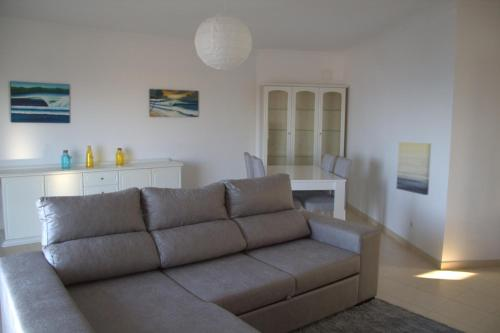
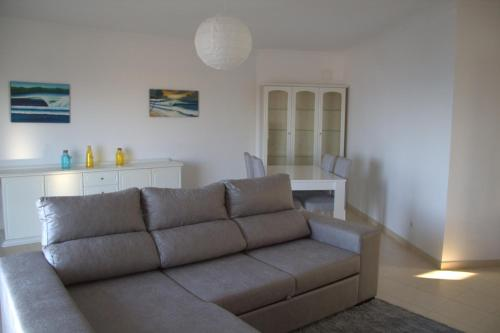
- wall art [395,141,432,196]
